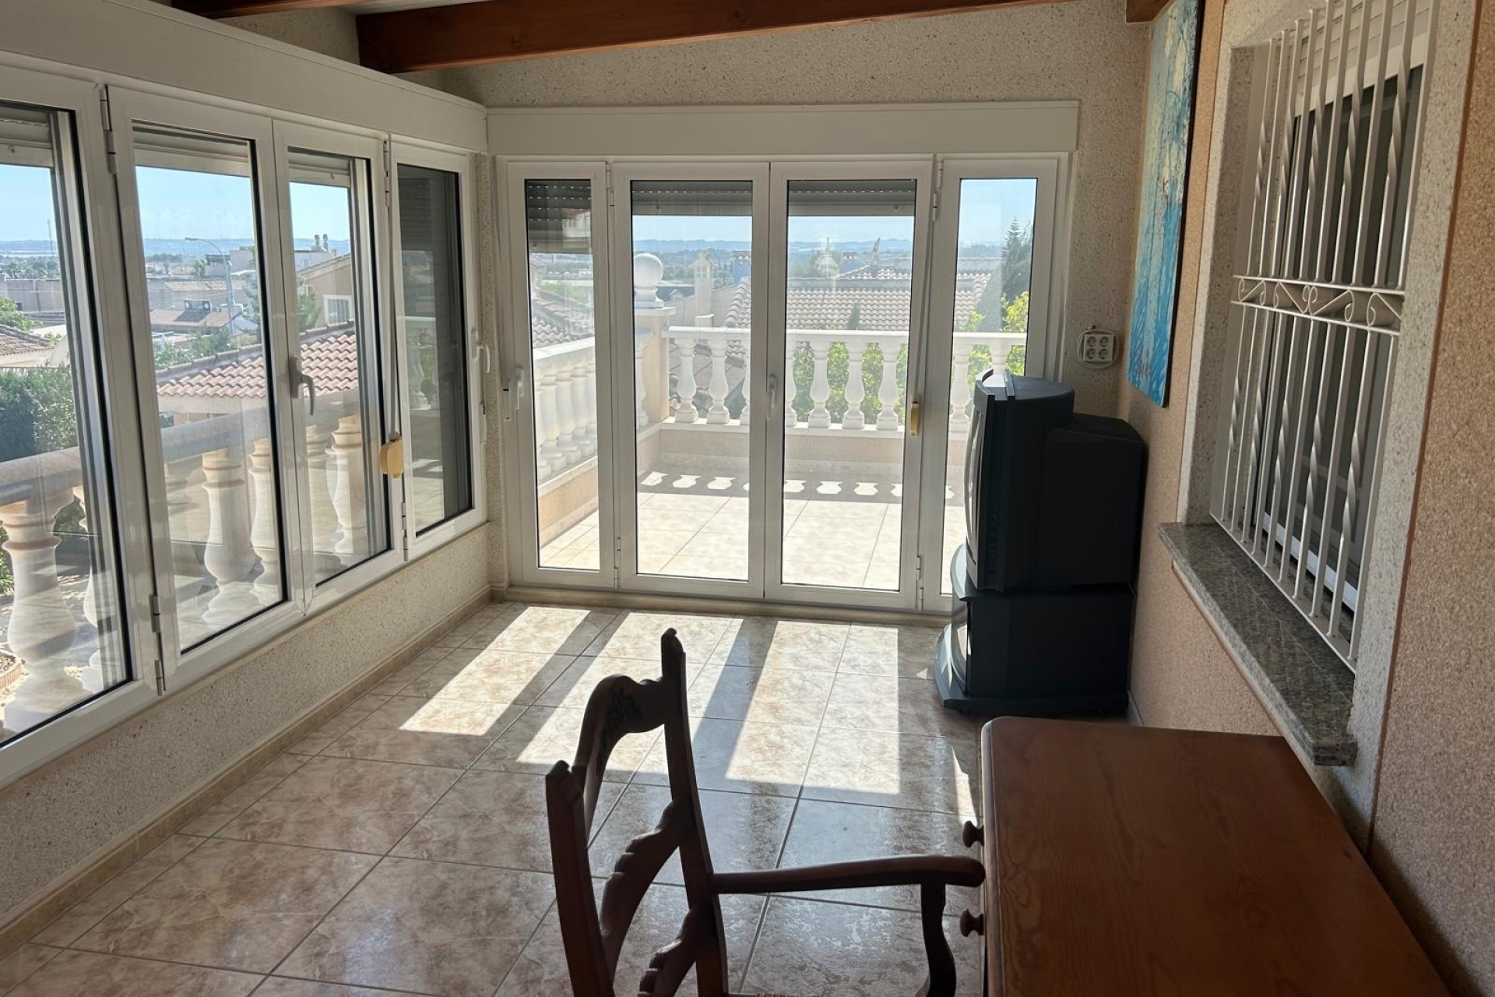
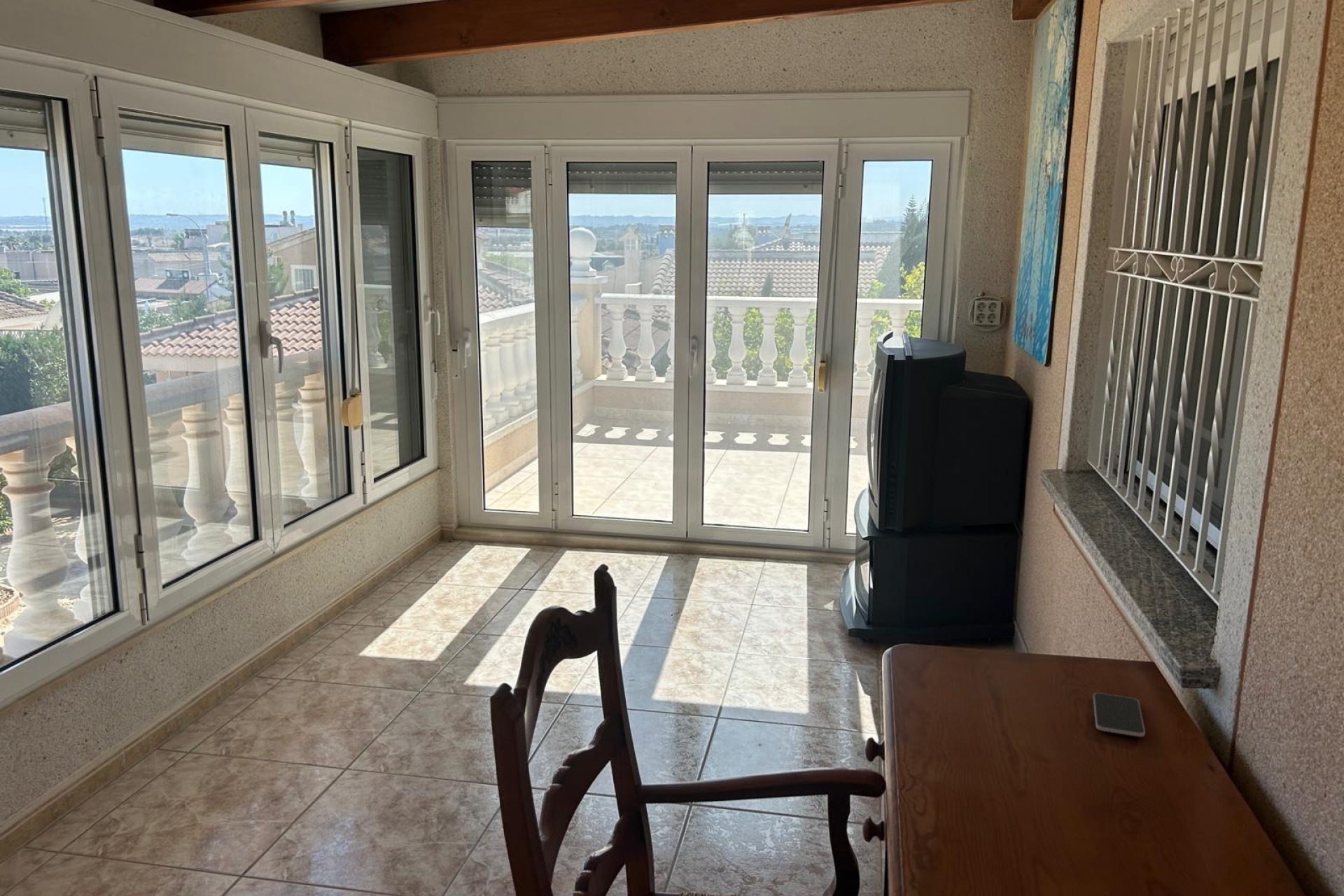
+ smartphone [1093,692,1146,737]
